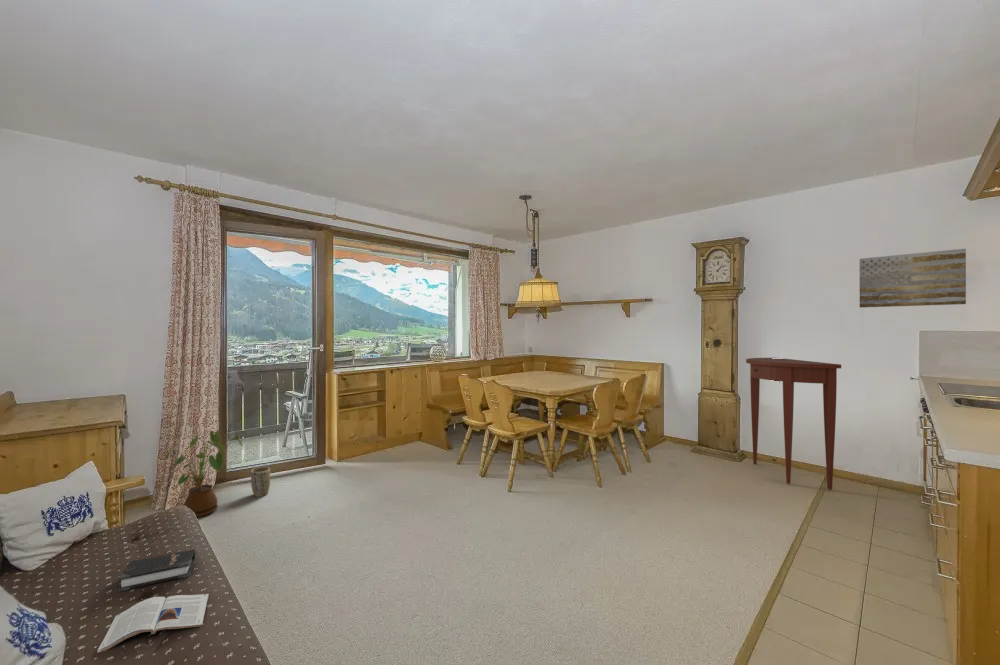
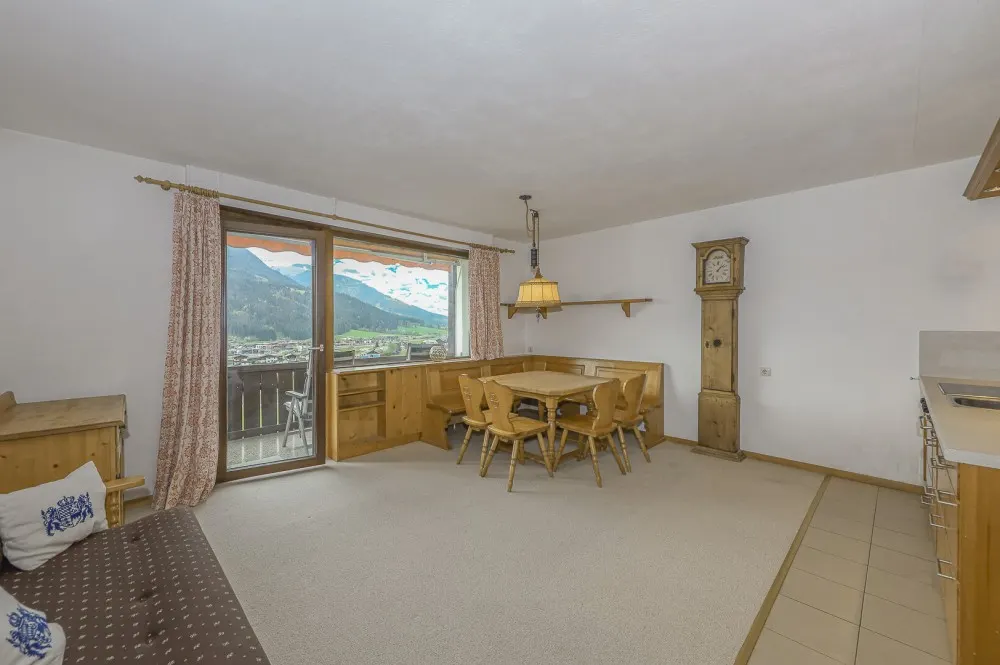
- console table [745,357,842,490]
- magazine [96,593,209,654]
- plant pot [250,466,271,498]
- wall art [859,248,967,308]
- hardback book [118,548,196,592]
- house plant [164,429,244,518]
